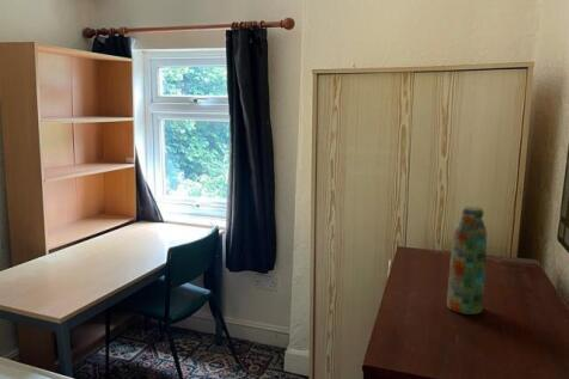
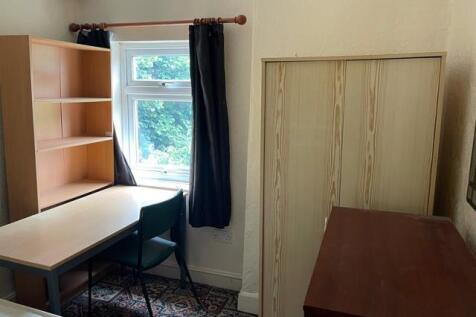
- water bottle [446,206,488,316]
